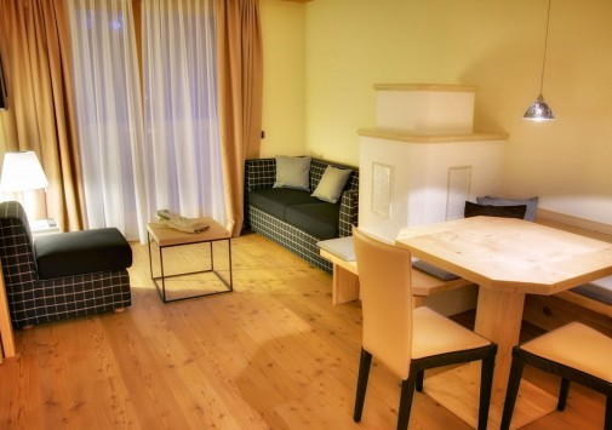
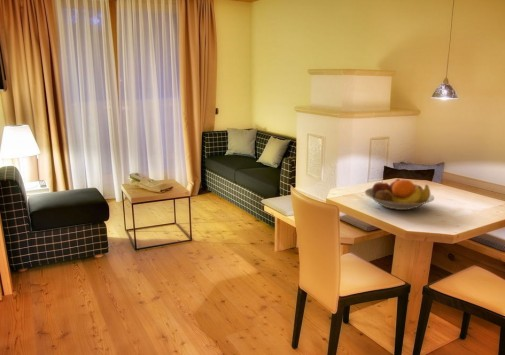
+ fruit bowl [363,178,435,211]
